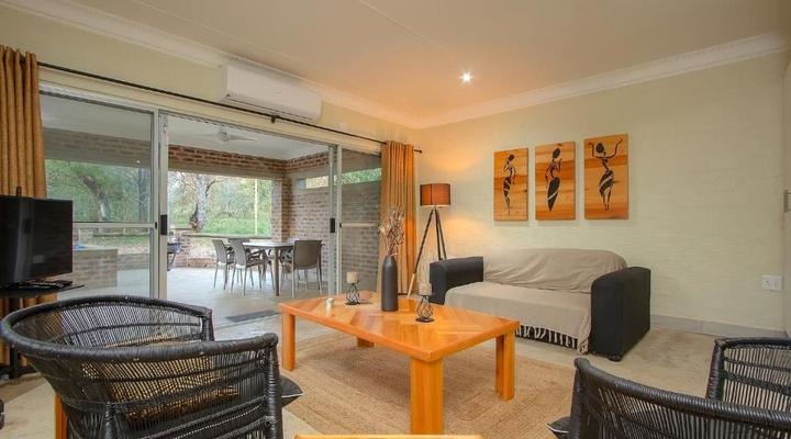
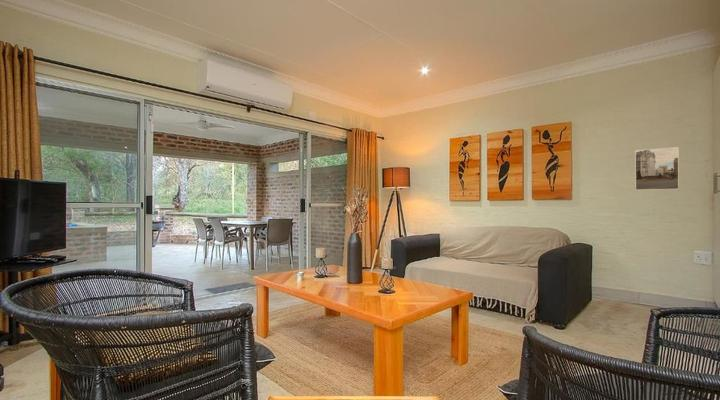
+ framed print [634,146,680,191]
